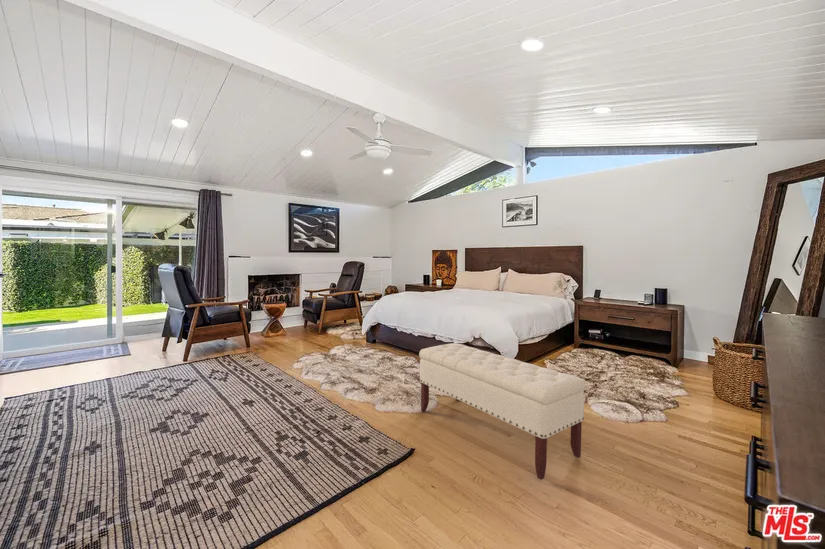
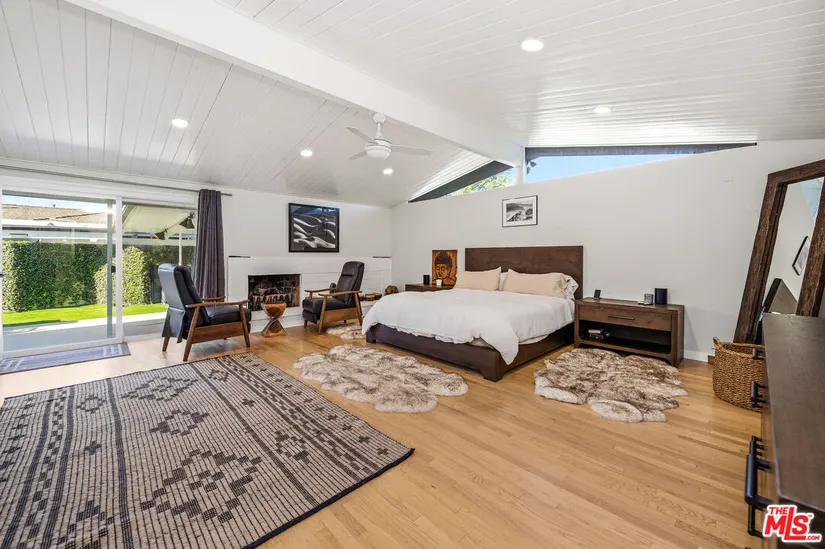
- bench [418,342,587,480]
